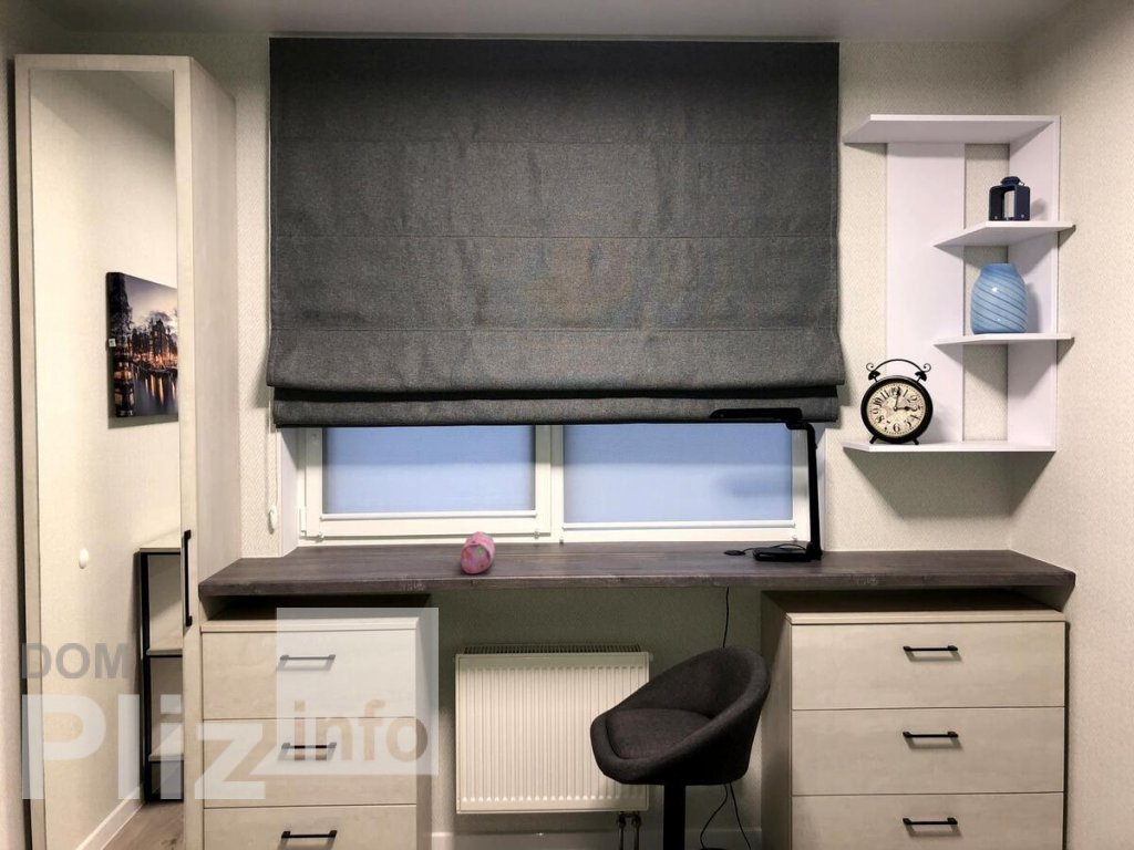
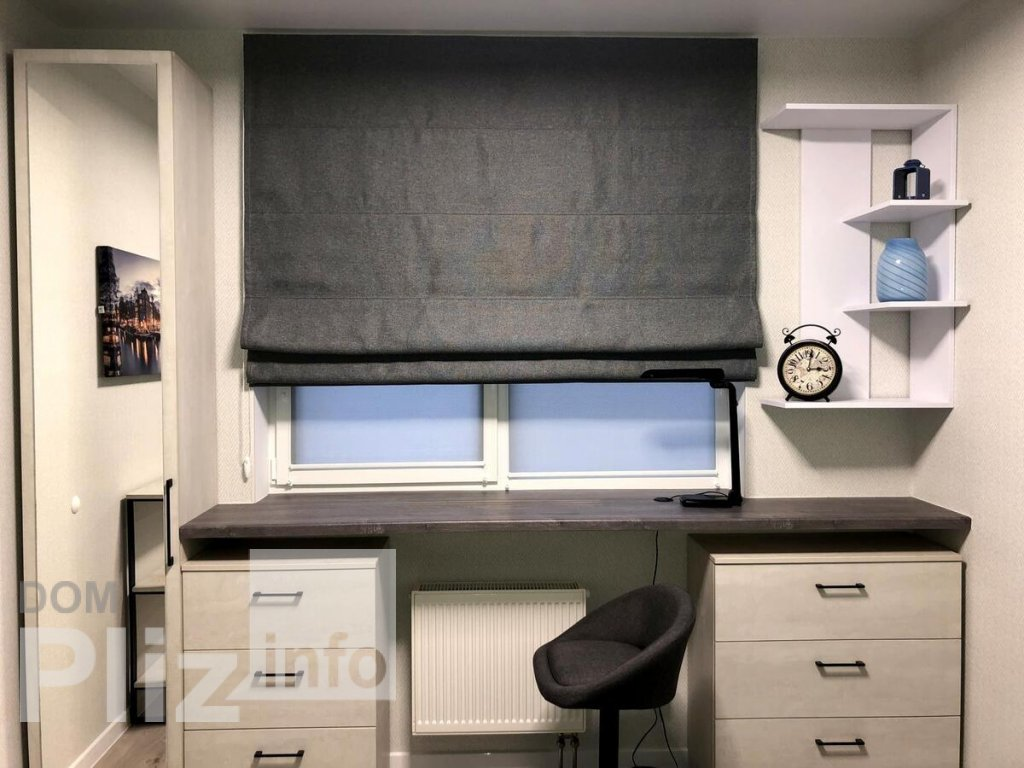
- pencil case [460,530,496,574]
